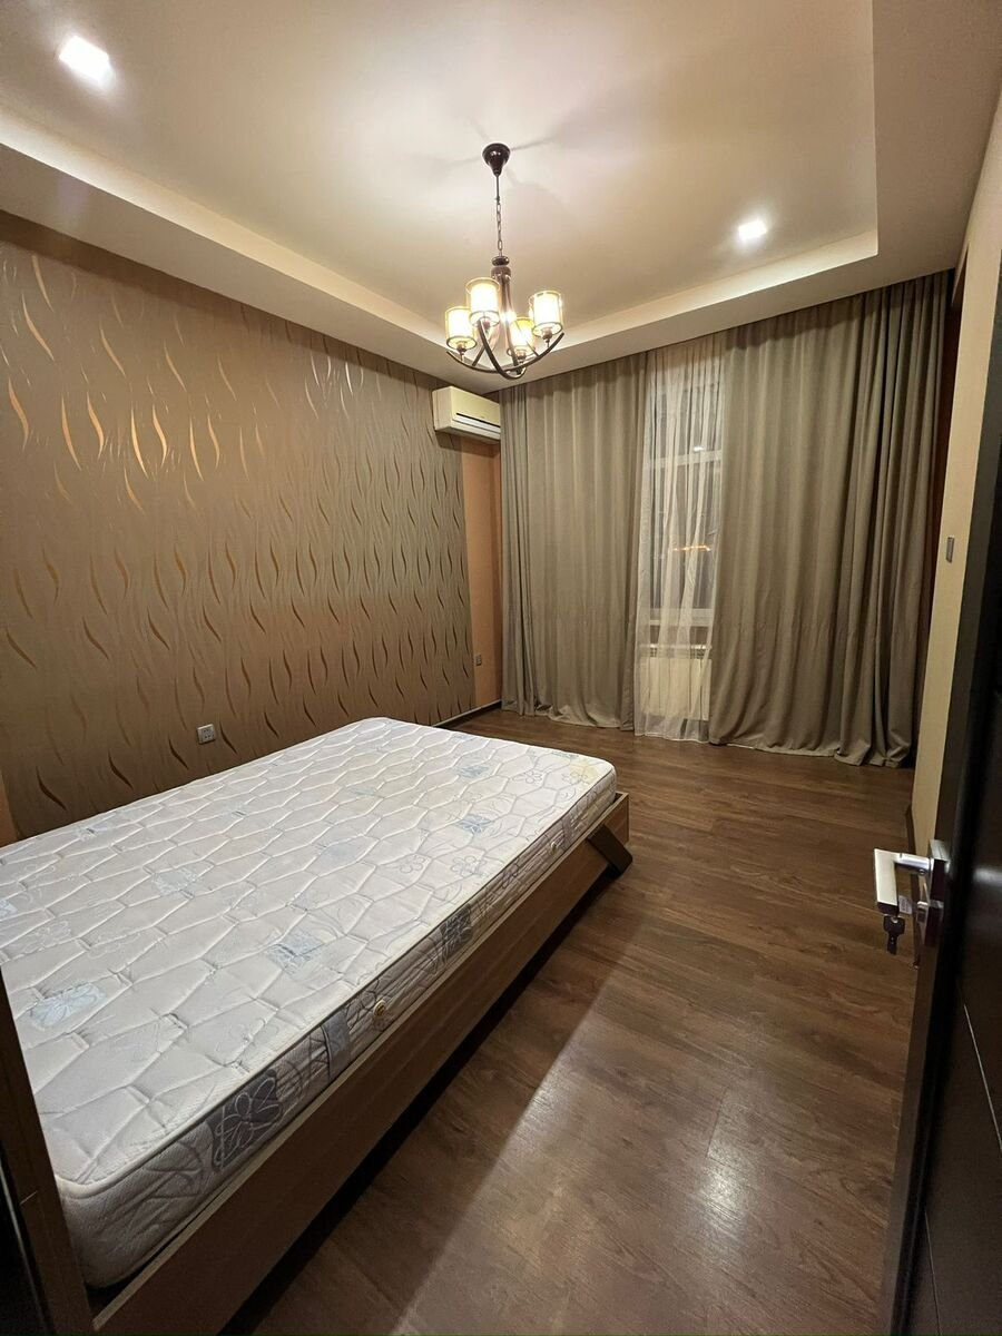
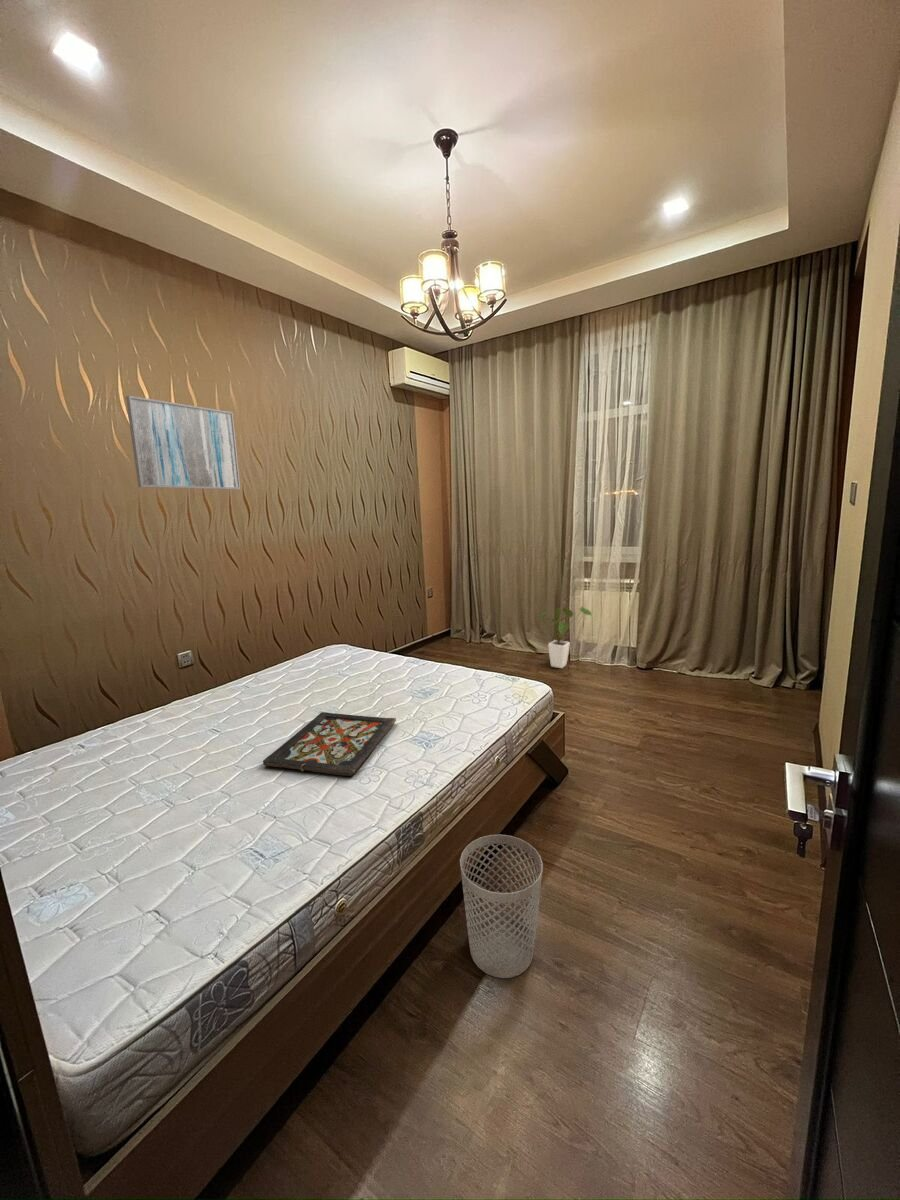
+ decorative tray [262,711,397,777]
+ house plant [539,605,593,669]
+ wall art [125,395,241,490]
+ wastebasket [459,834,544,979]
